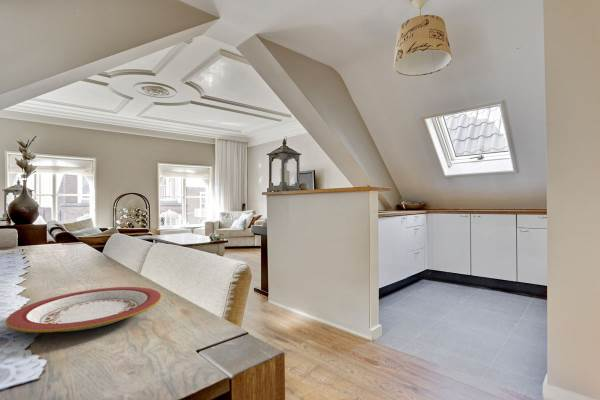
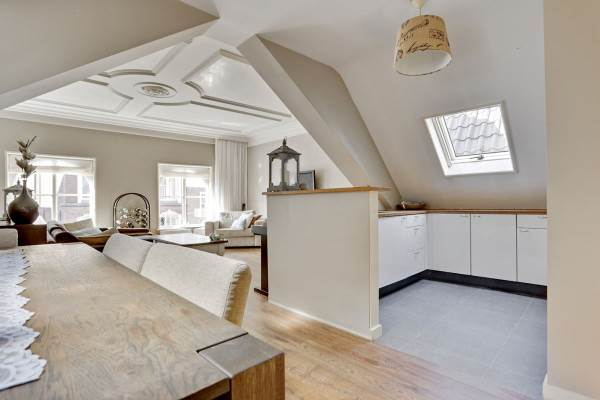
- plate [4,286,163,333]
